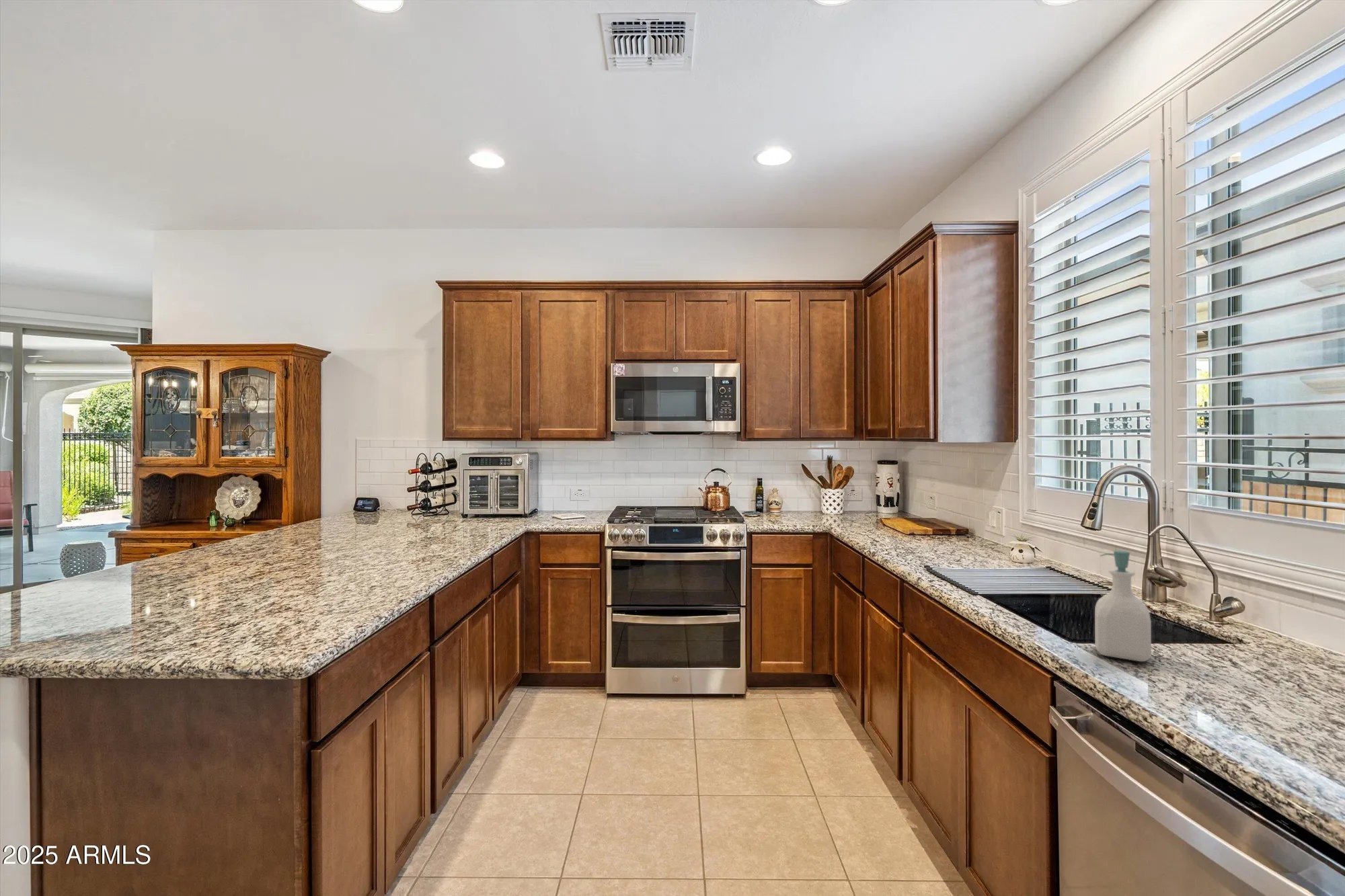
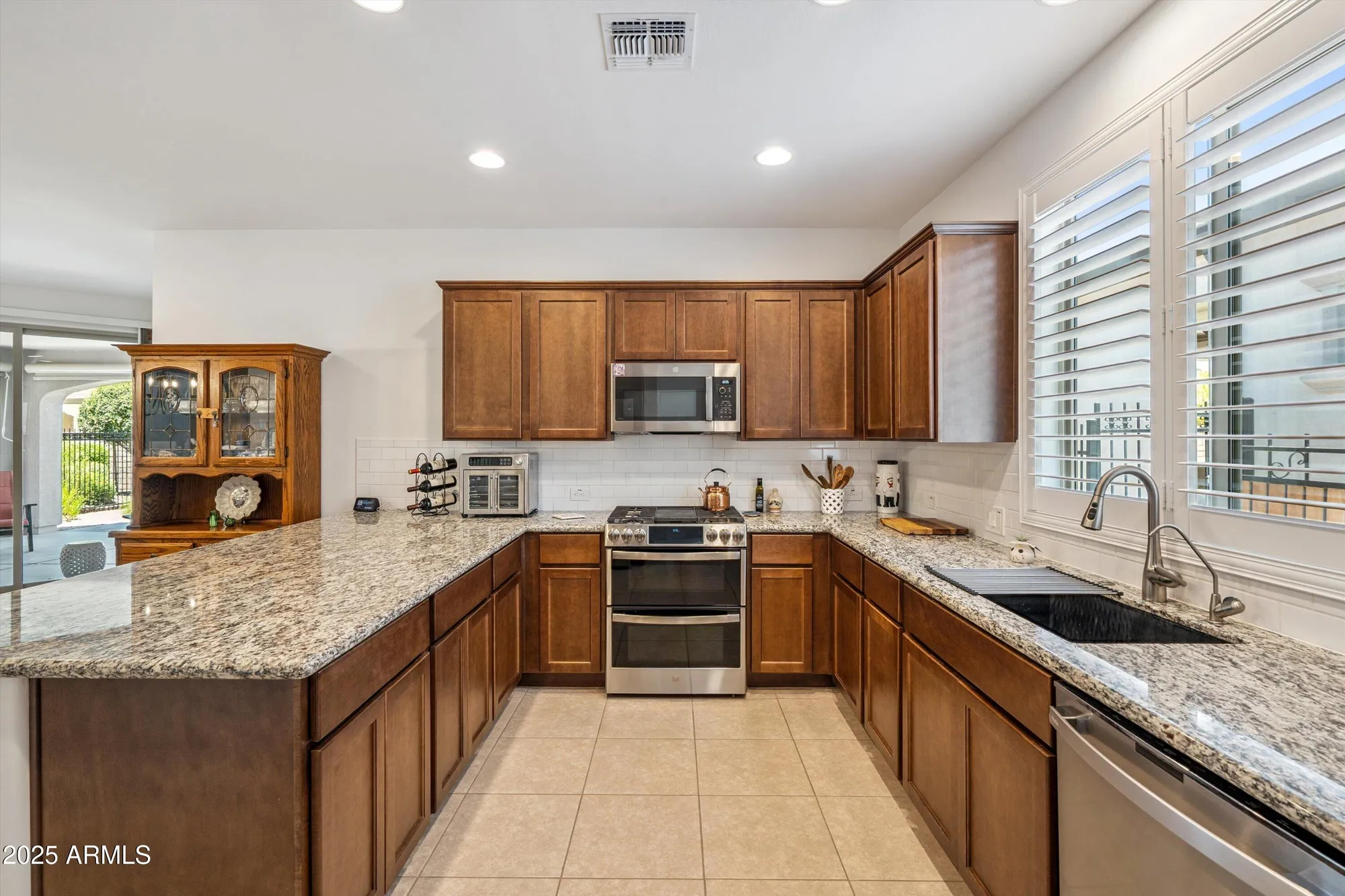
- soap bottle [1094,550,1152,662]
